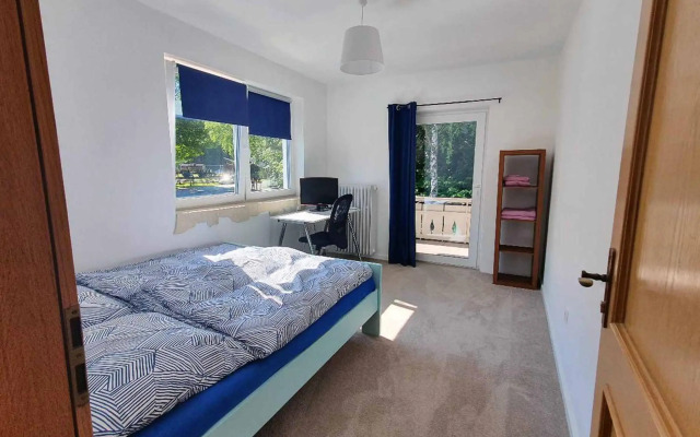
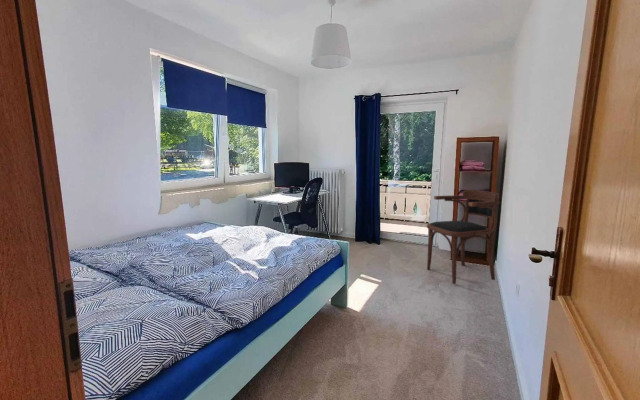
+ armchair [426,189,501,285]
